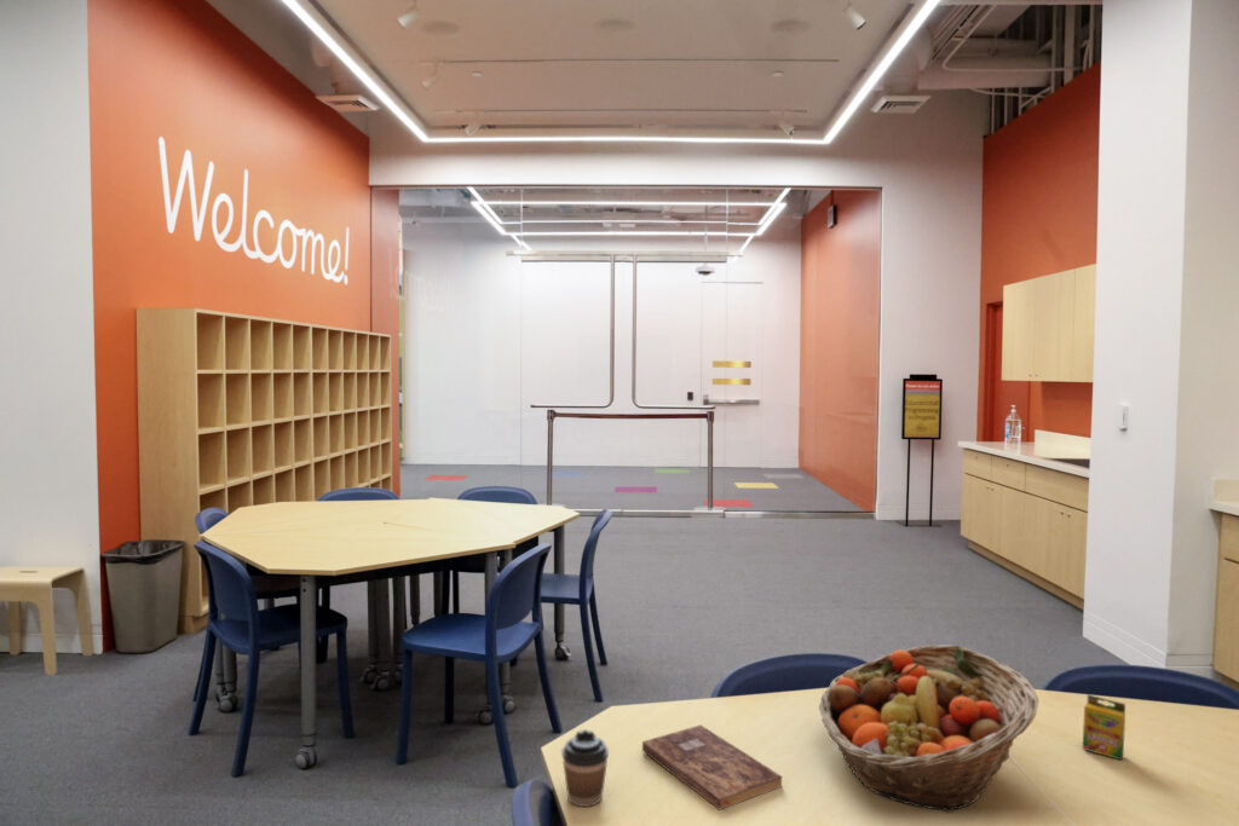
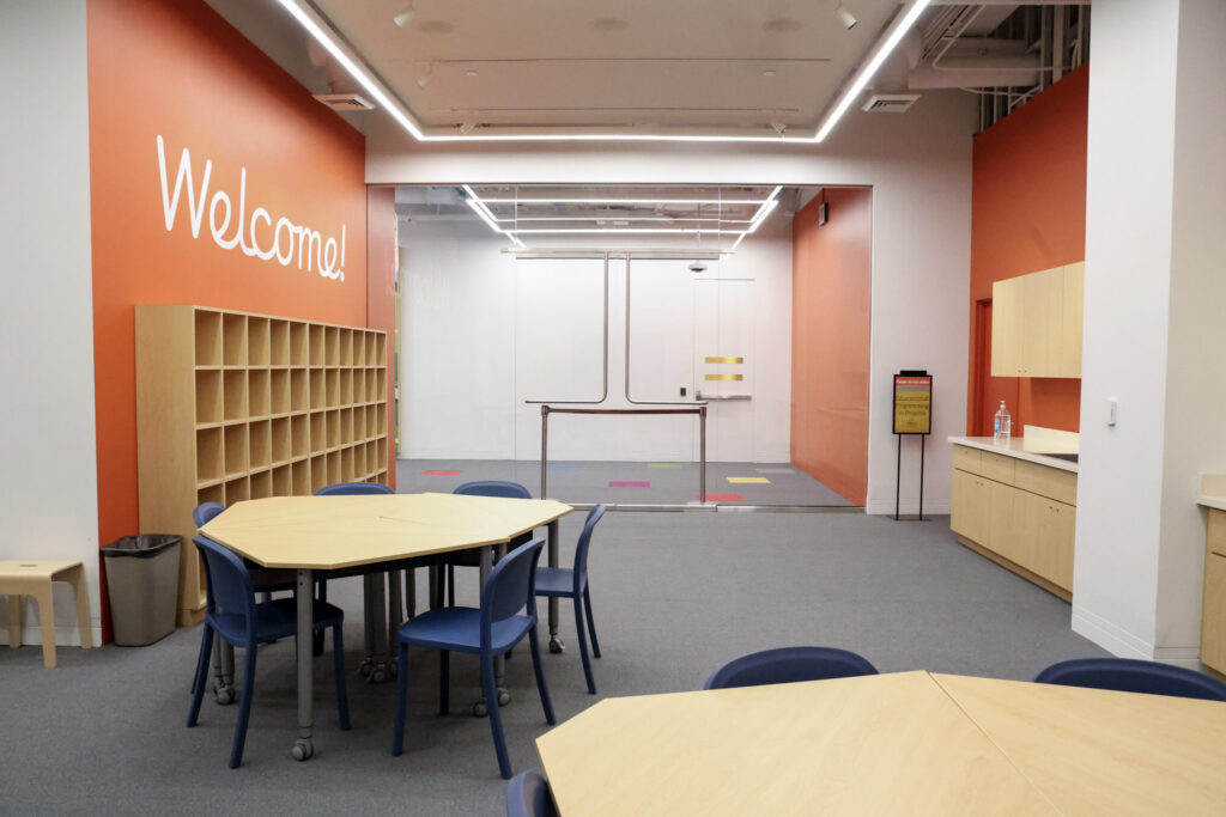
- crayon box [1082,693,1126,761]
- coffee cup [560,729,610,808]
- bible [641,724,784,810]
- fruit basket [818,643,1039,814]
